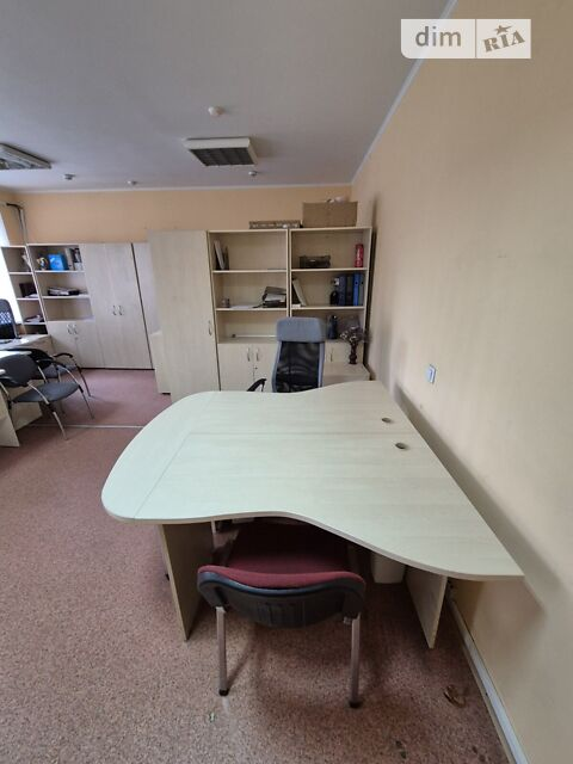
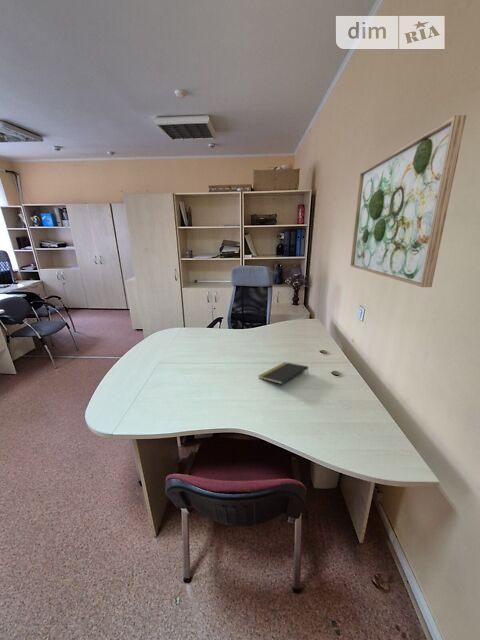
+ wall art [349,114,467,288]
+ notepad [258,361,309,385]
